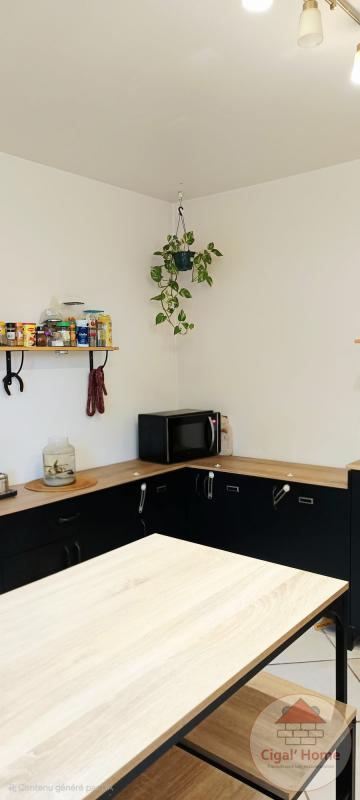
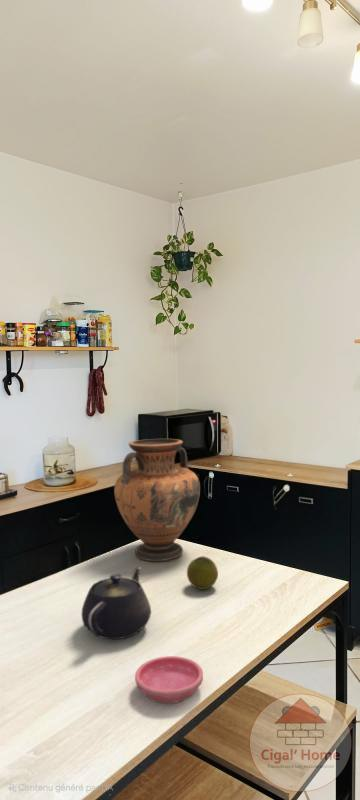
+ saucer [134,655,204,704]
+ vase [113,438,201,562]
+ fruit [186,555,219,591]
+ teapot [80,566,152,640]
